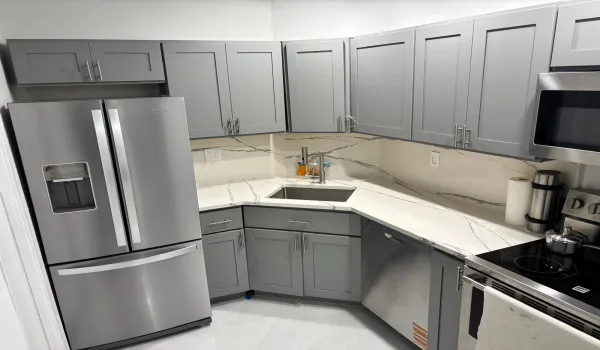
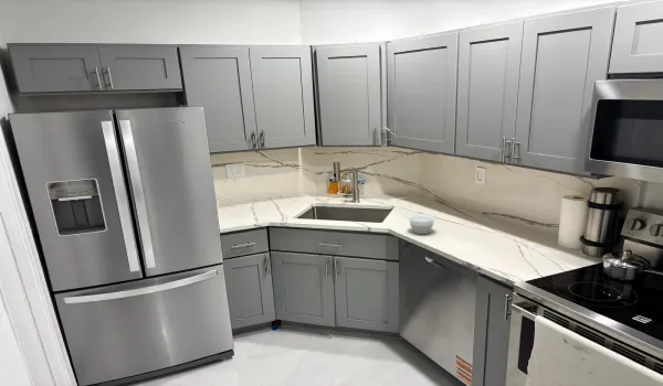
+ bowl [407,213,436,235]
